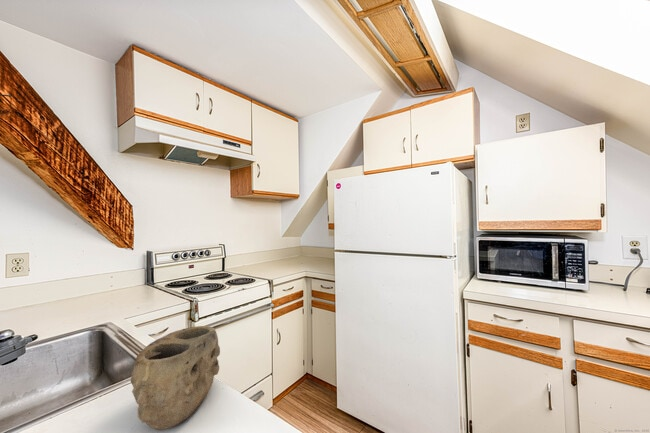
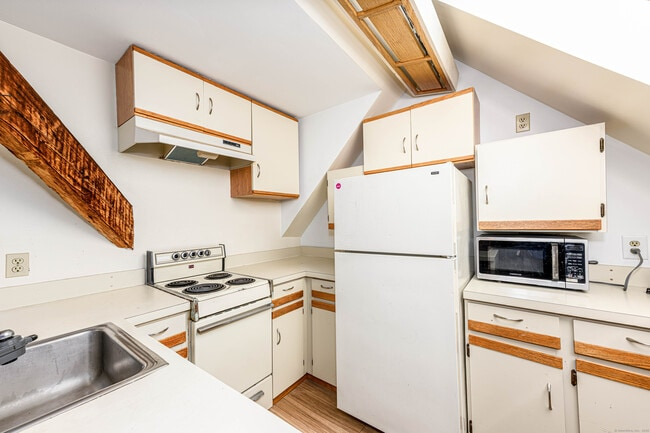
- bowl [130,325,221,431]
